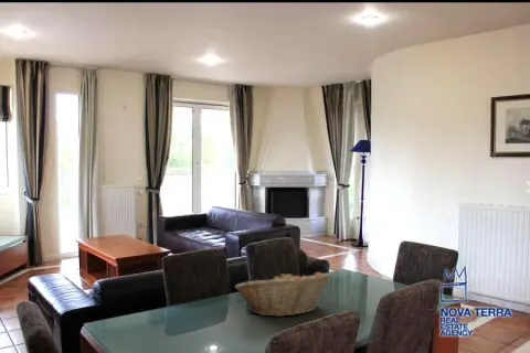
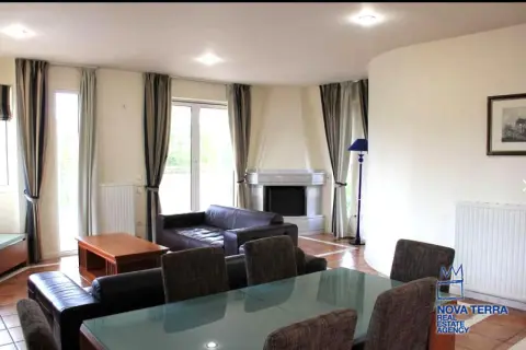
- fruit basket [234,270,332,318]
